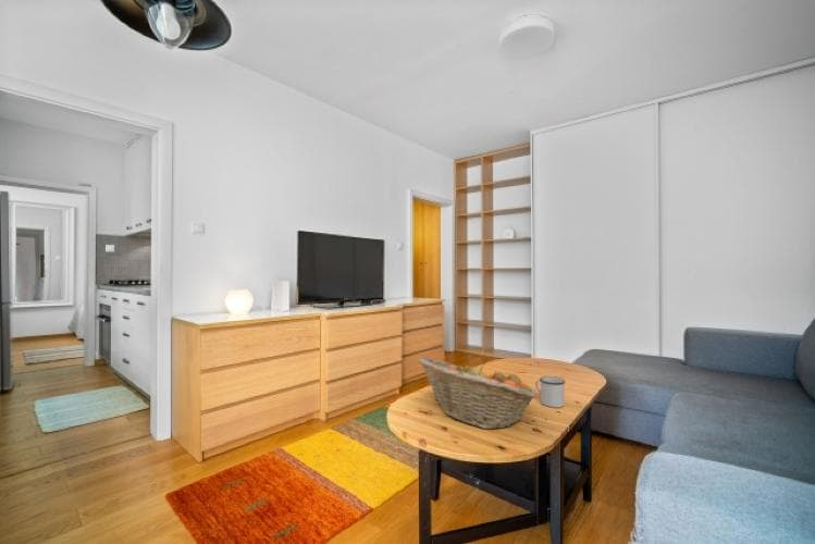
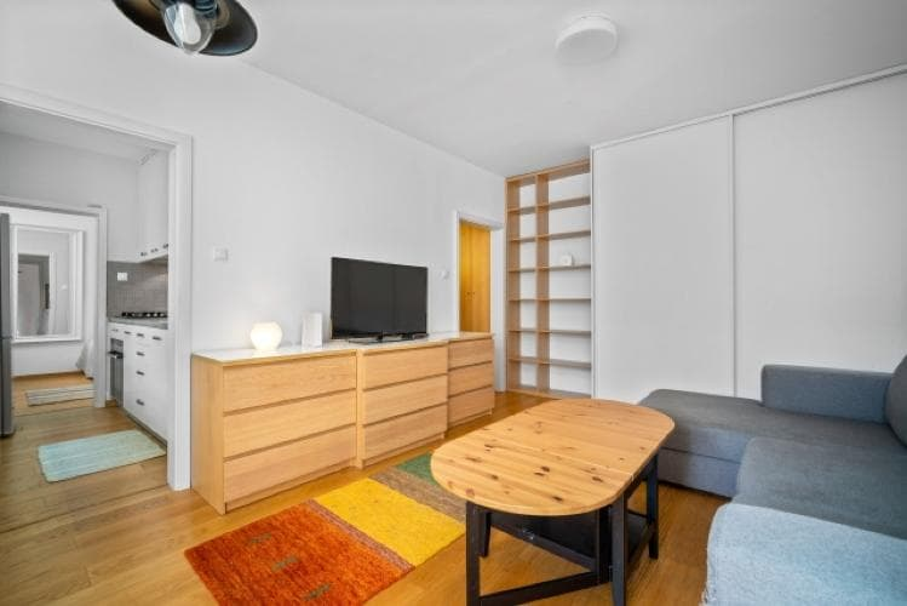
- fruit basket [417,356,539,430]
- mug [534,375,566,408]
